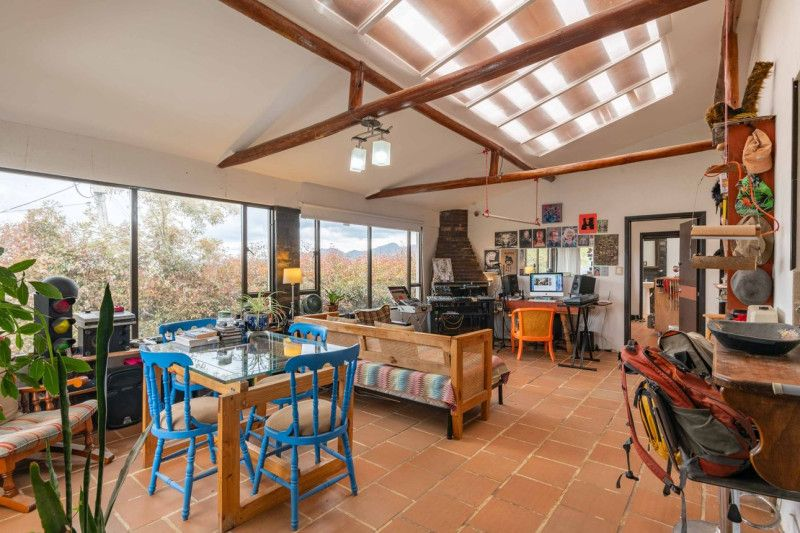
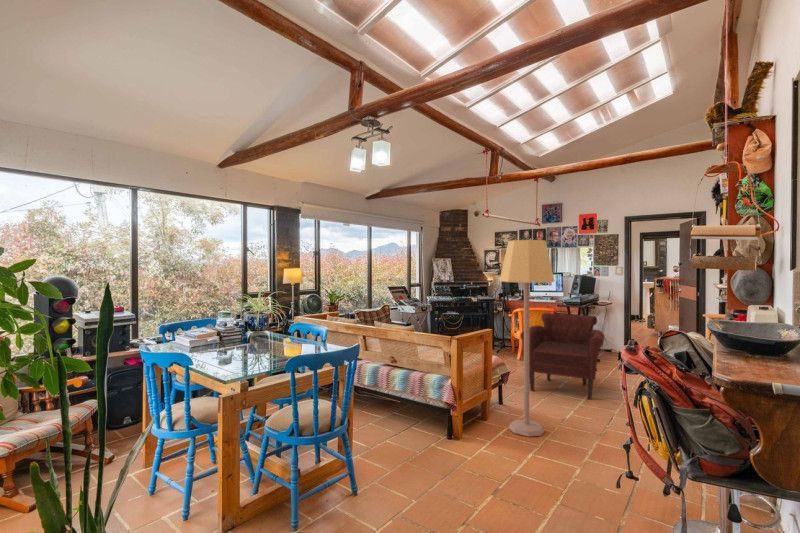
+ leather [519,312,605,401]
+ lamp [499,239,556,437]
